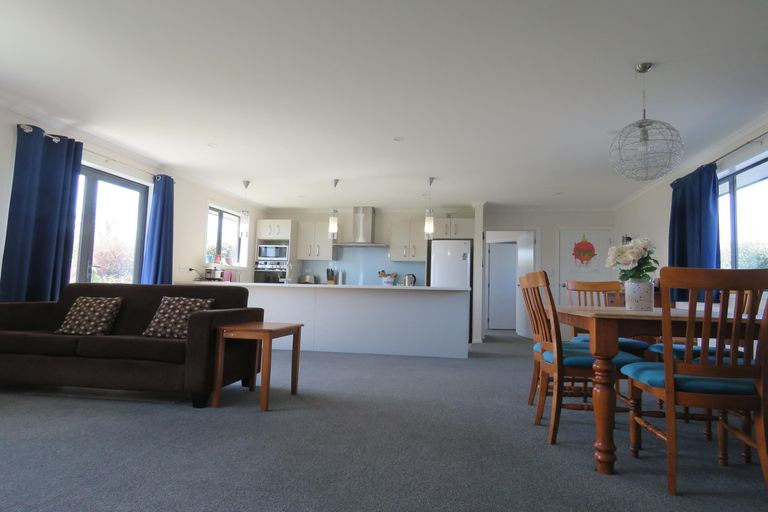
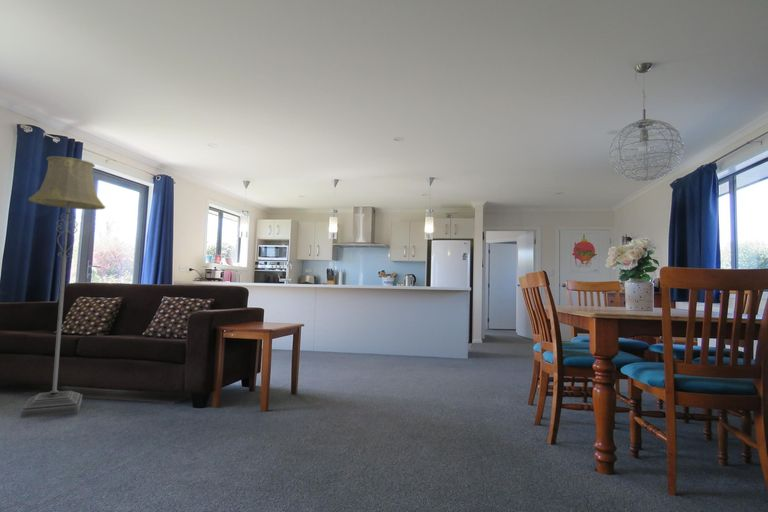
+ floor lamp [19,155,106,419]
